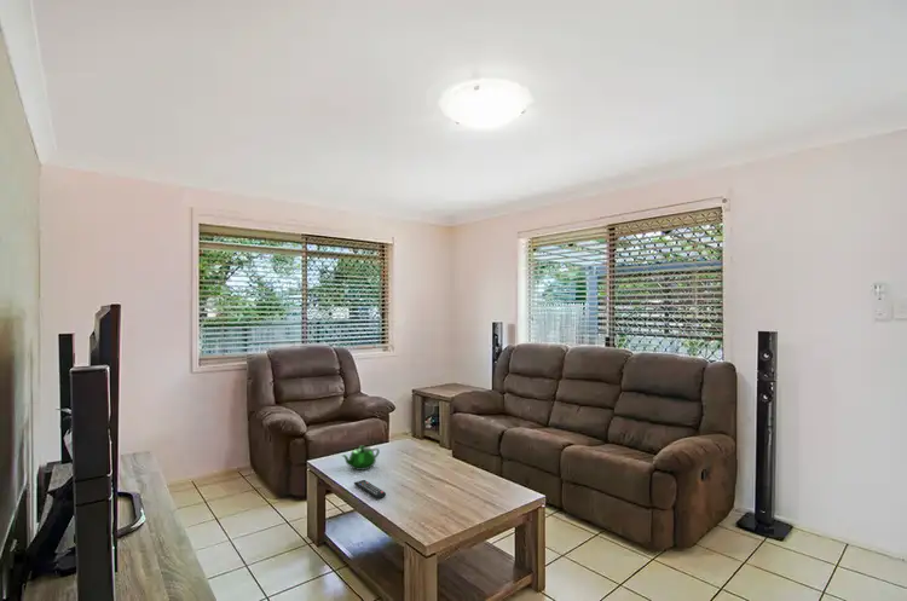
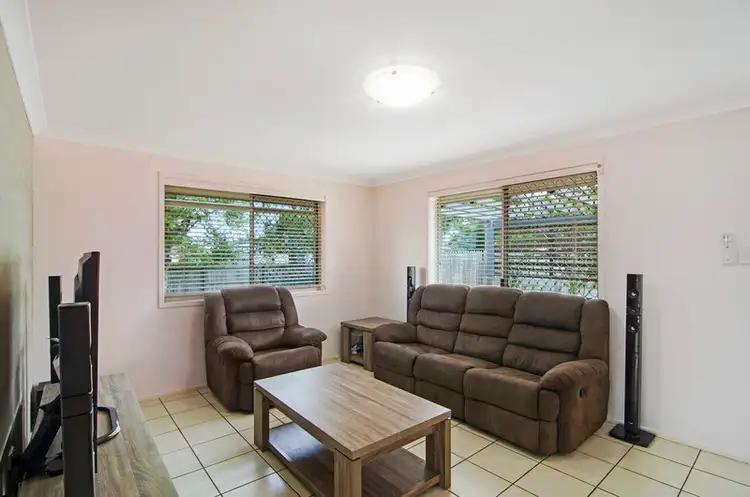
- teapot [341,445,381,472]
- remote control [353,479,387,501]
